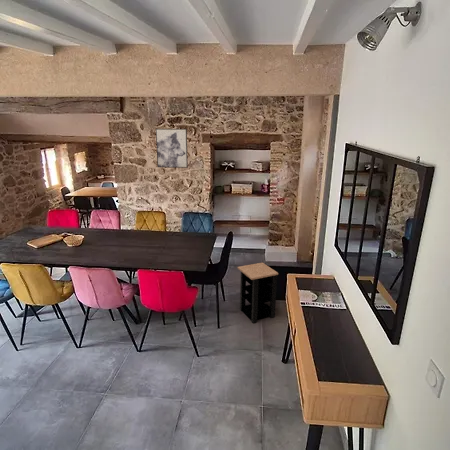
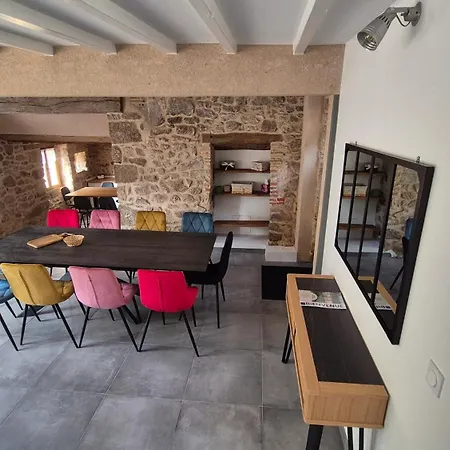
- wall art [155,128,189,169]
- side table [236,262,279,324]
